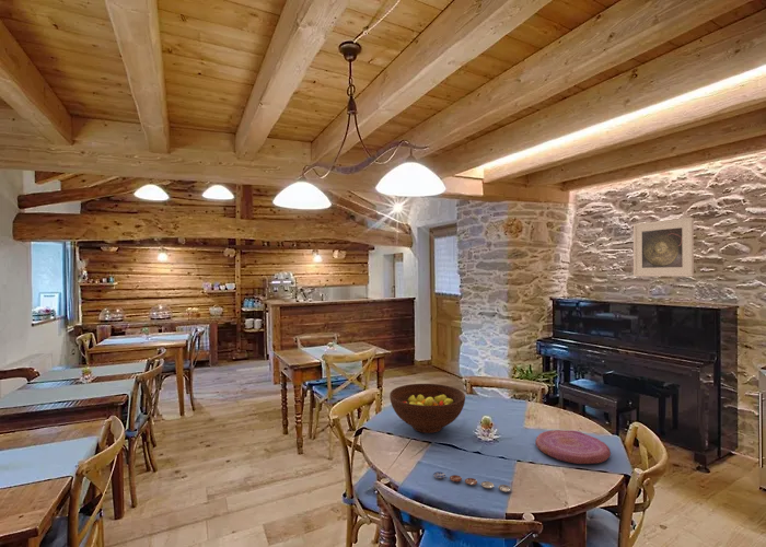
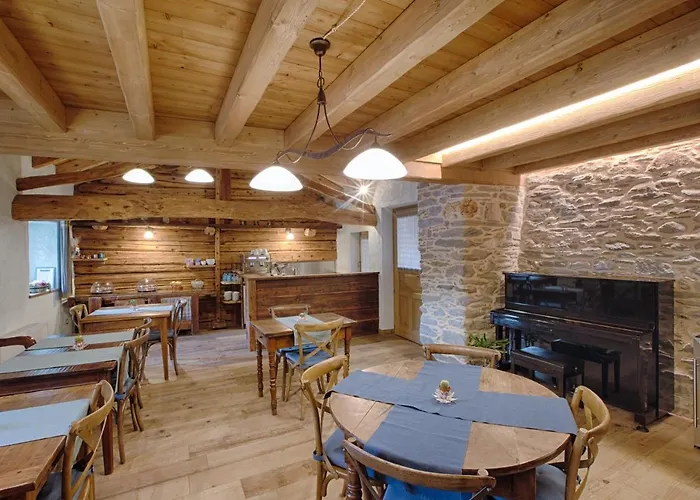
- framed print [632,217,695,278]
- fruit bowl [388,383,466,434]
- plate [432,470,512,493]
- plate [534,429,612,465]
